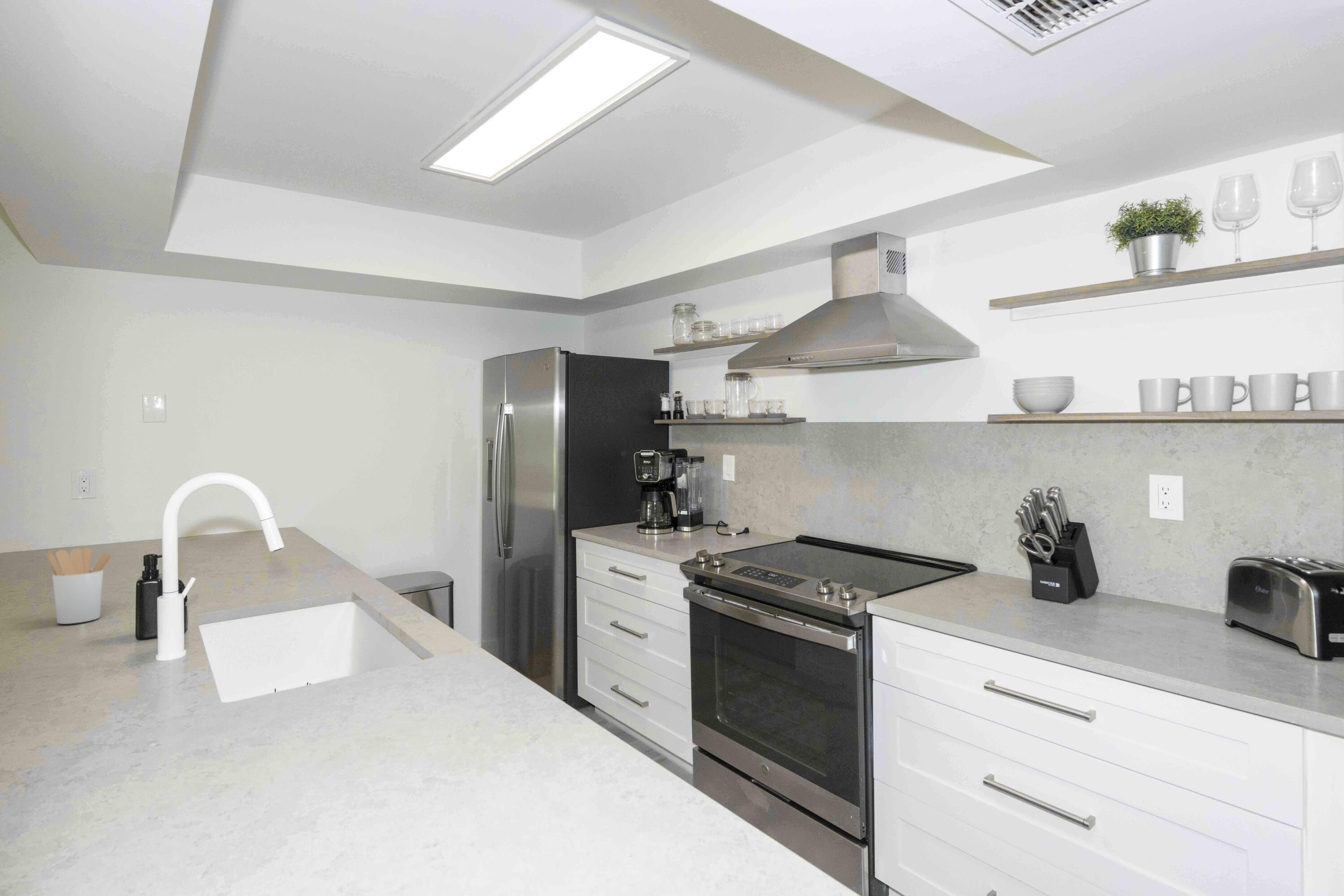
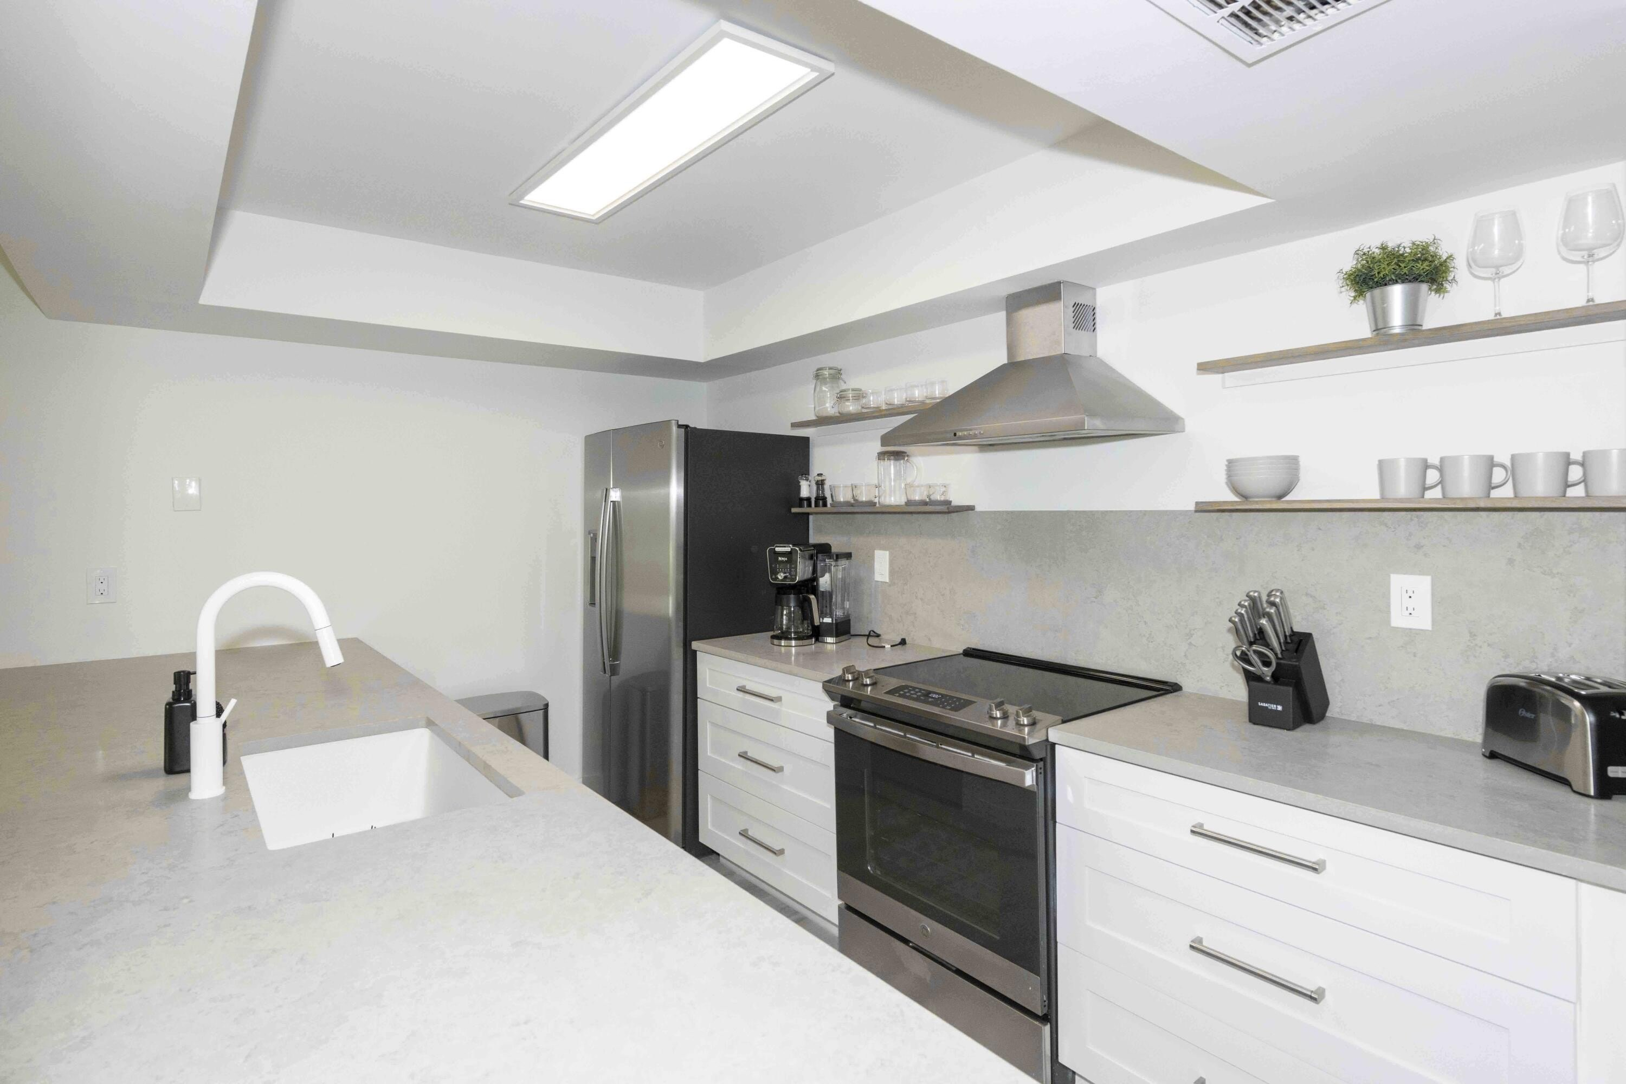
- utensil holder [47,547,112,625]
